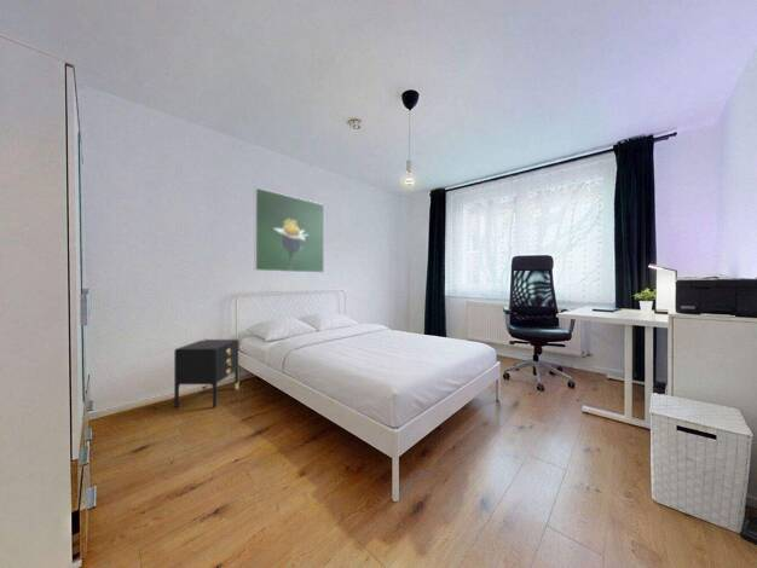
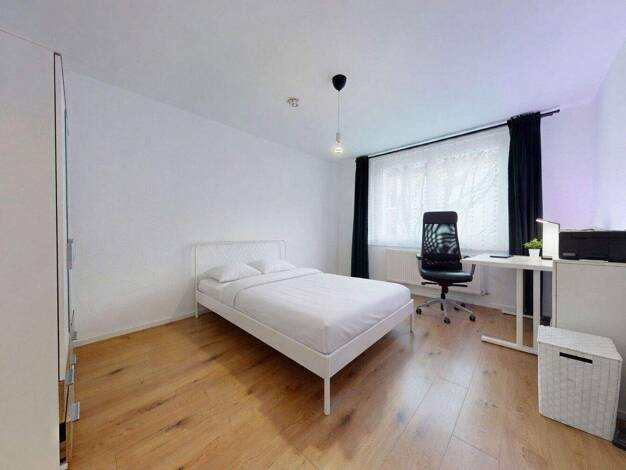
- nightstand [173,338,239,408]
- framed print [254,186,325,274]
